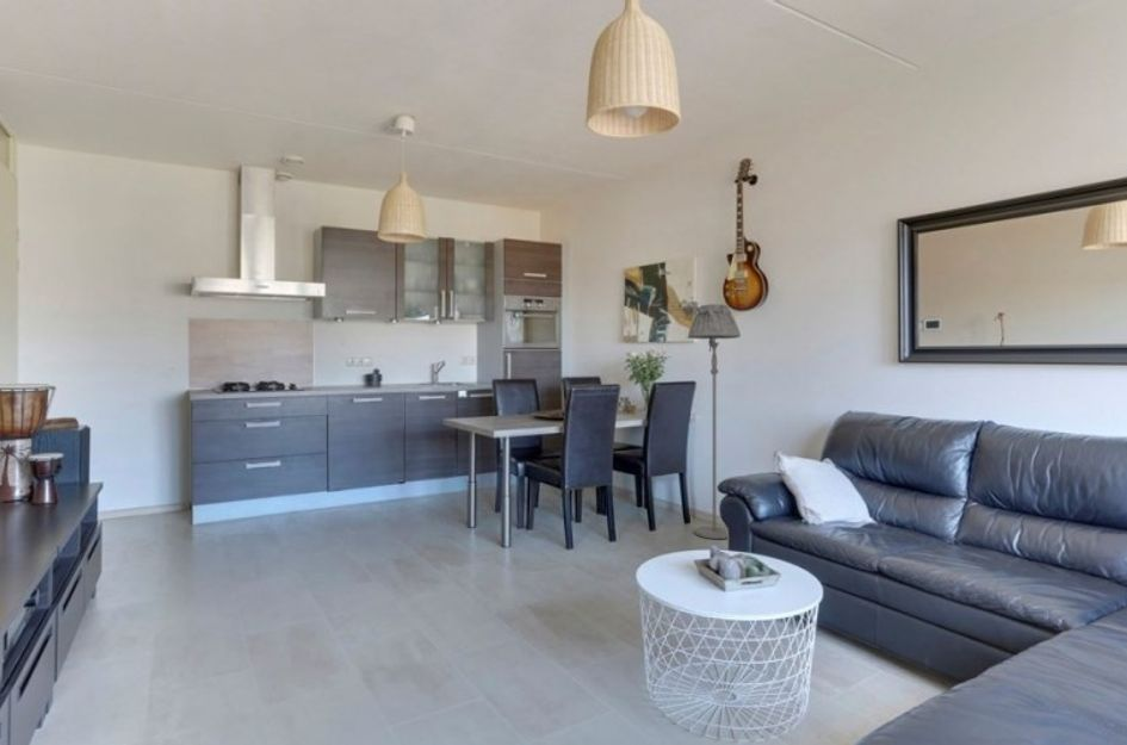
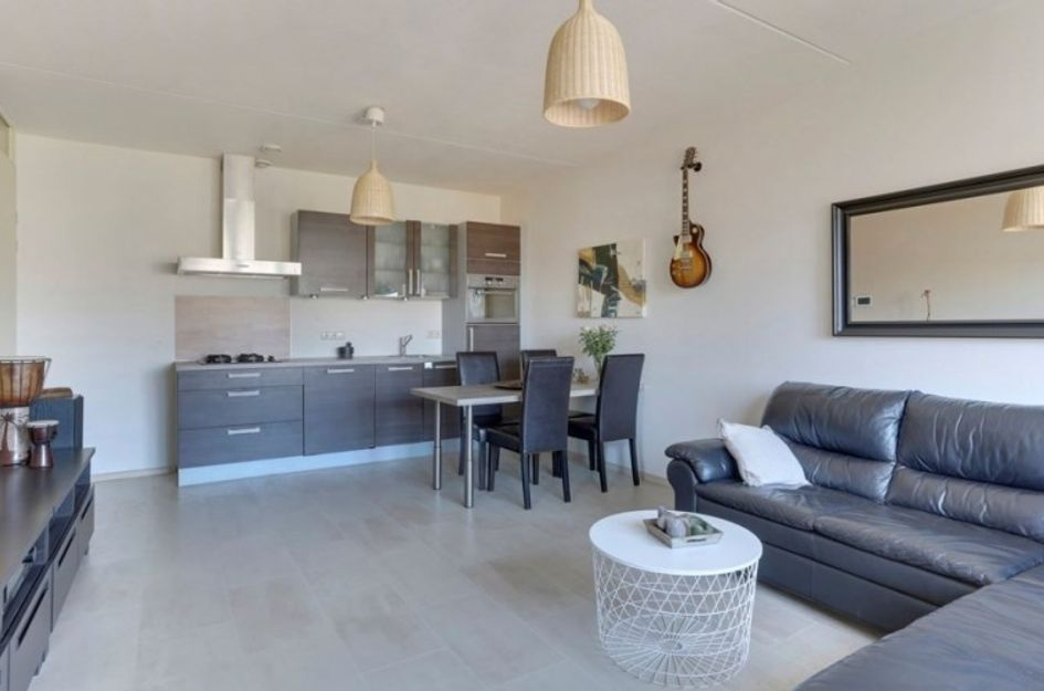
- floor lamp [687,303,742,540]
